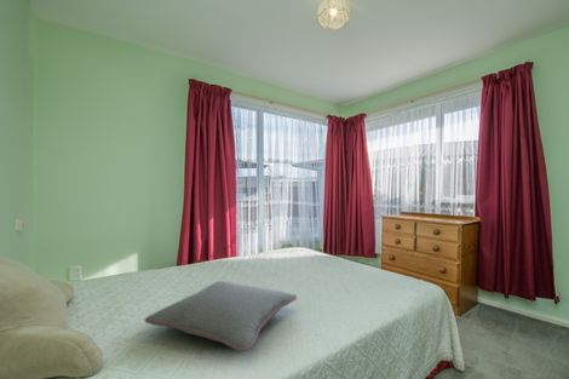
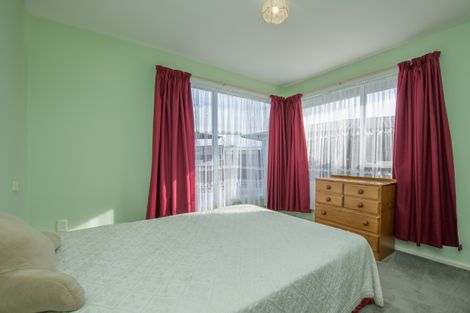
- pillow [143,280,298,352]
